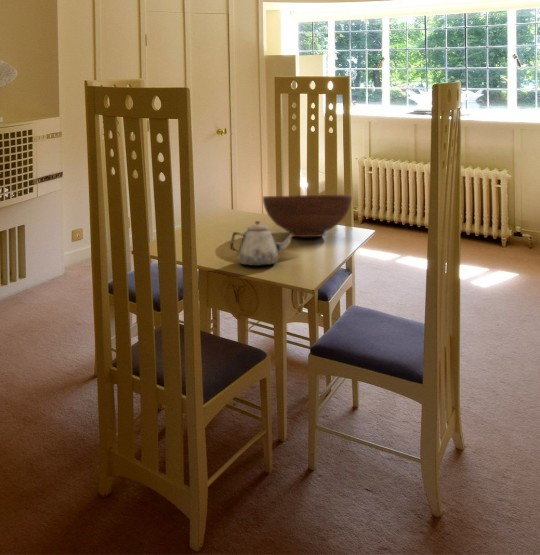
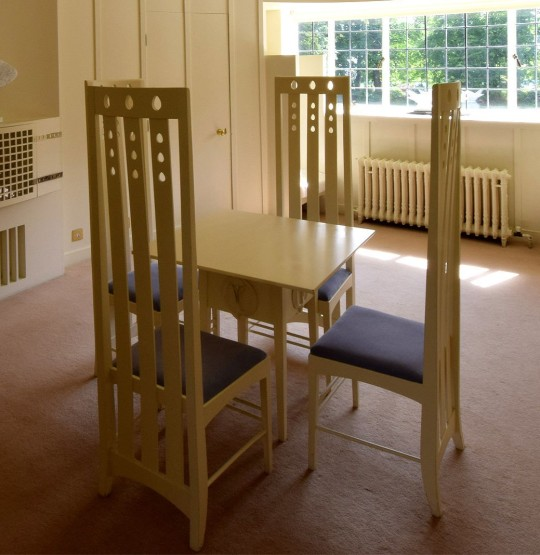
- teapot [229,220,294,267]
- fruit bowl [262,194,353,238]
